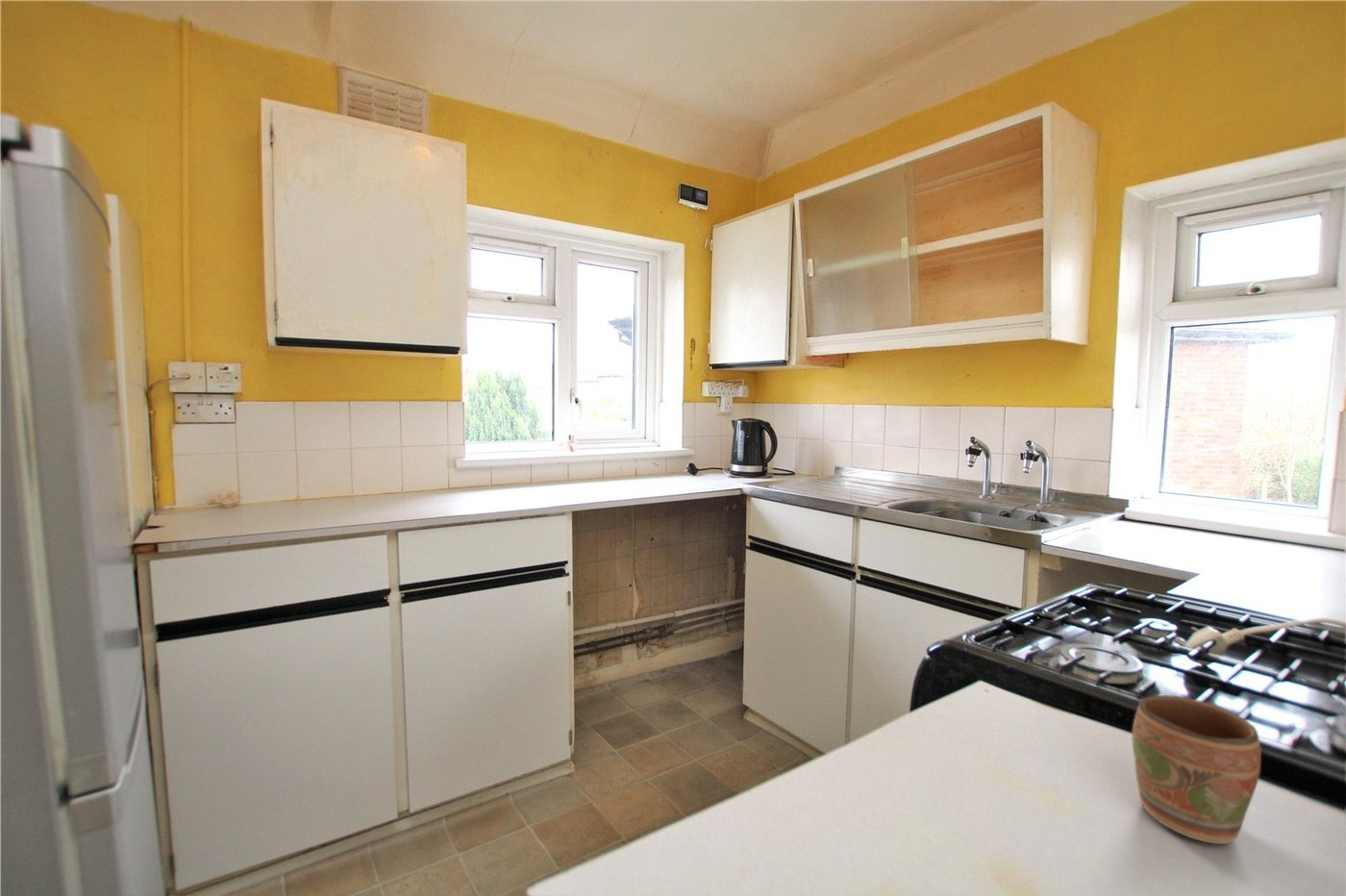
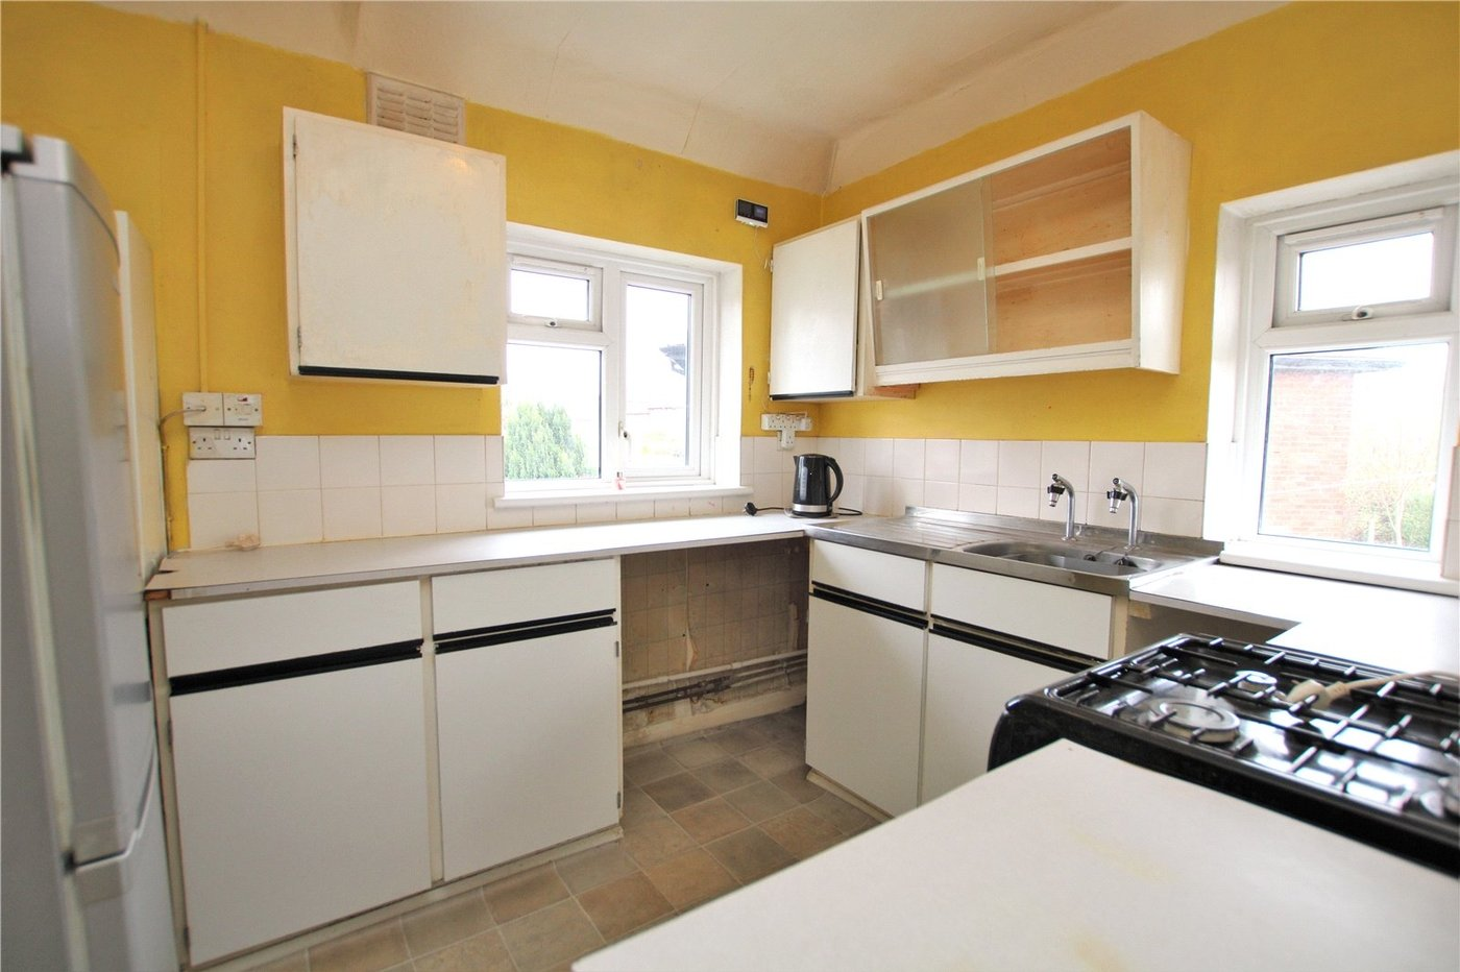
- mug [1132,694,1262,845]
